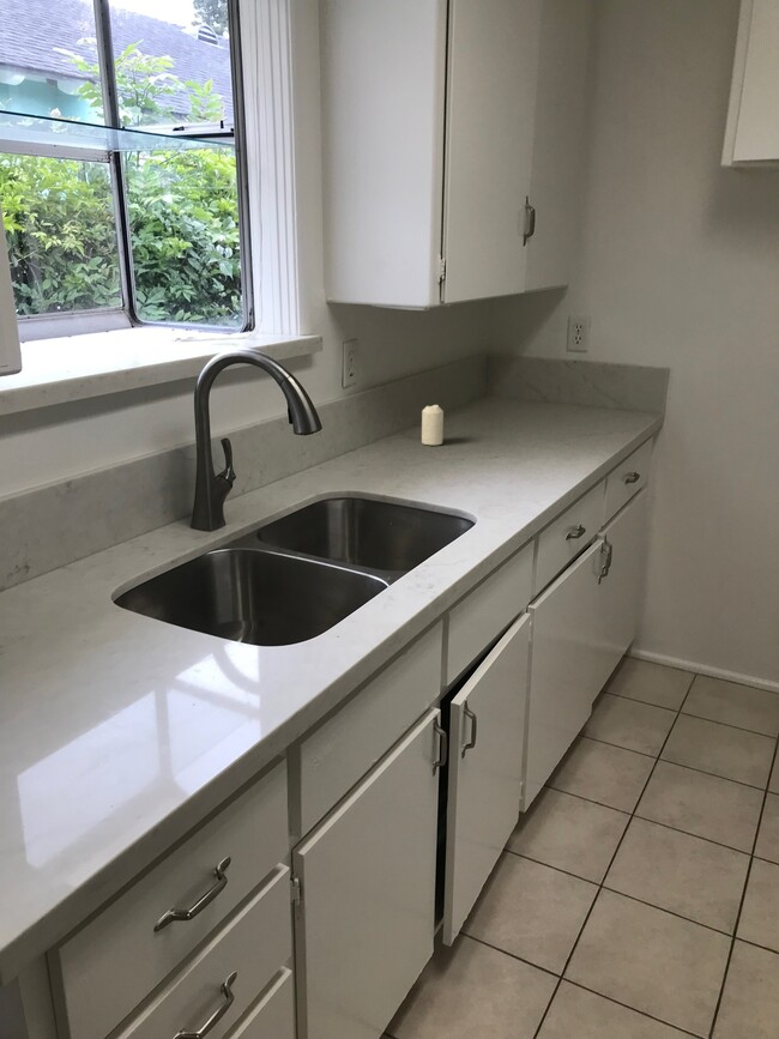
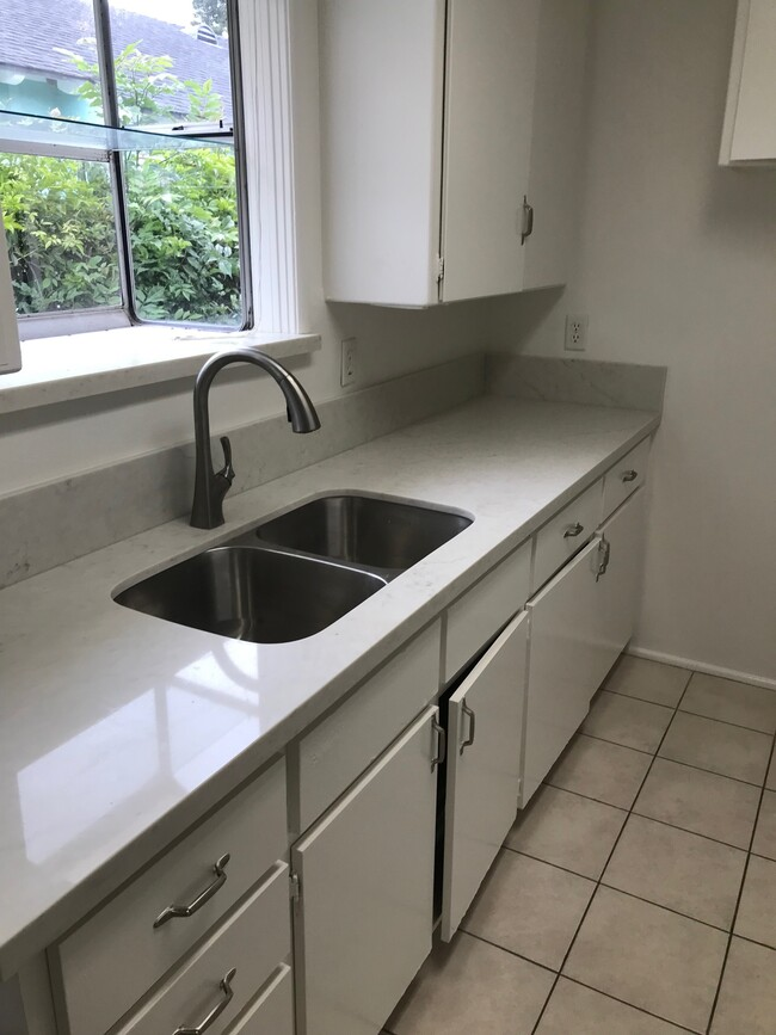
- candle [421,404,445,446]
